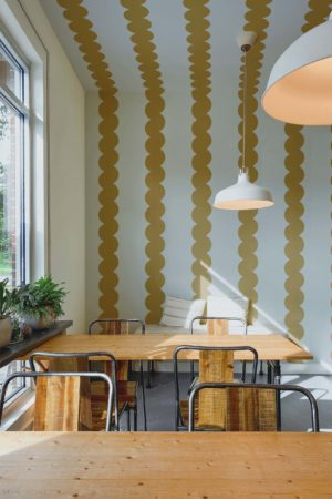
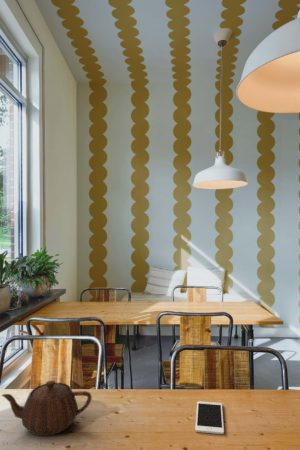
+ cell phone [194,400,225,435]
+ teapot [1,380,93,437]
